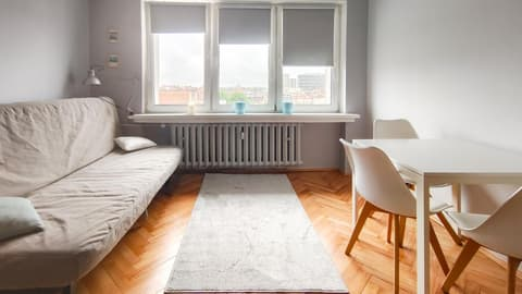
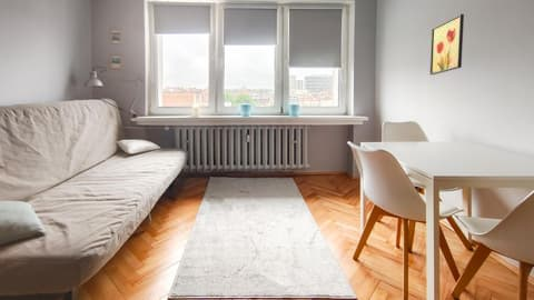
+ wall art [428,13,465,76]
